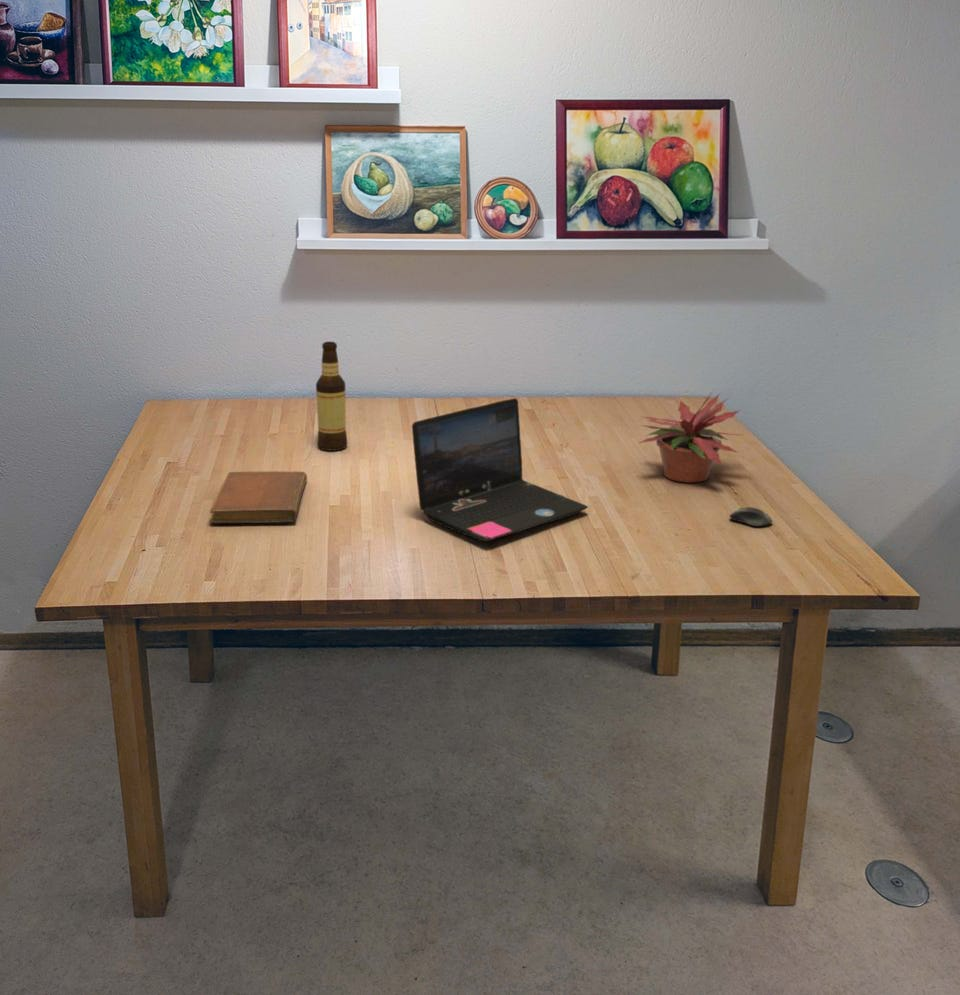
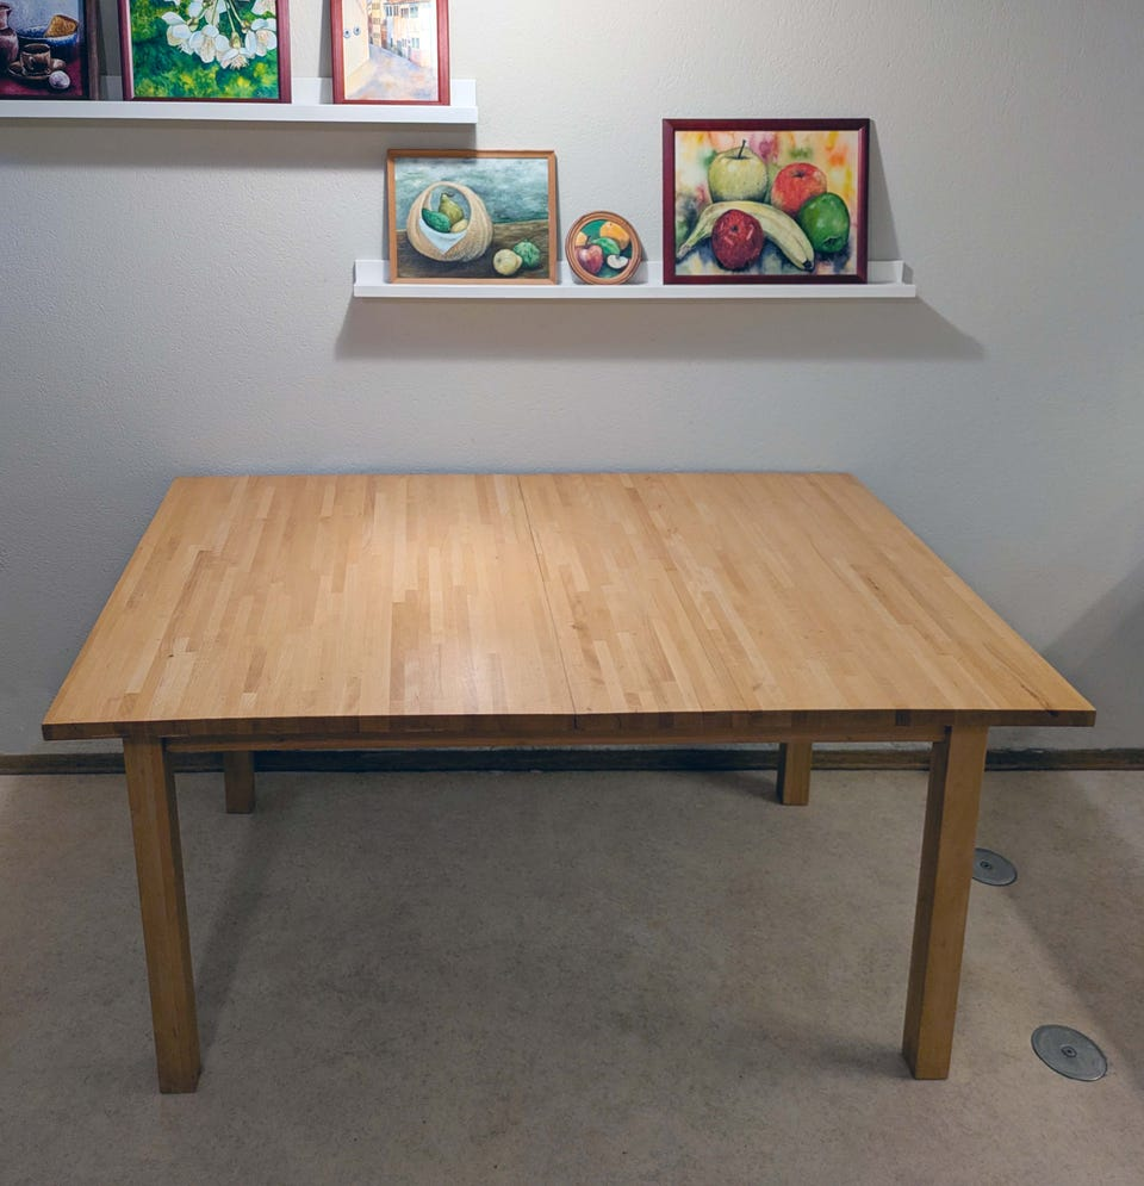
- computer mouse [729,506,773,527]
- laptop [411,397,589,542]
- potted plant [638,390,742,483]
- bottle [315,341,348,451]
- notebook [209,470,308,524]
